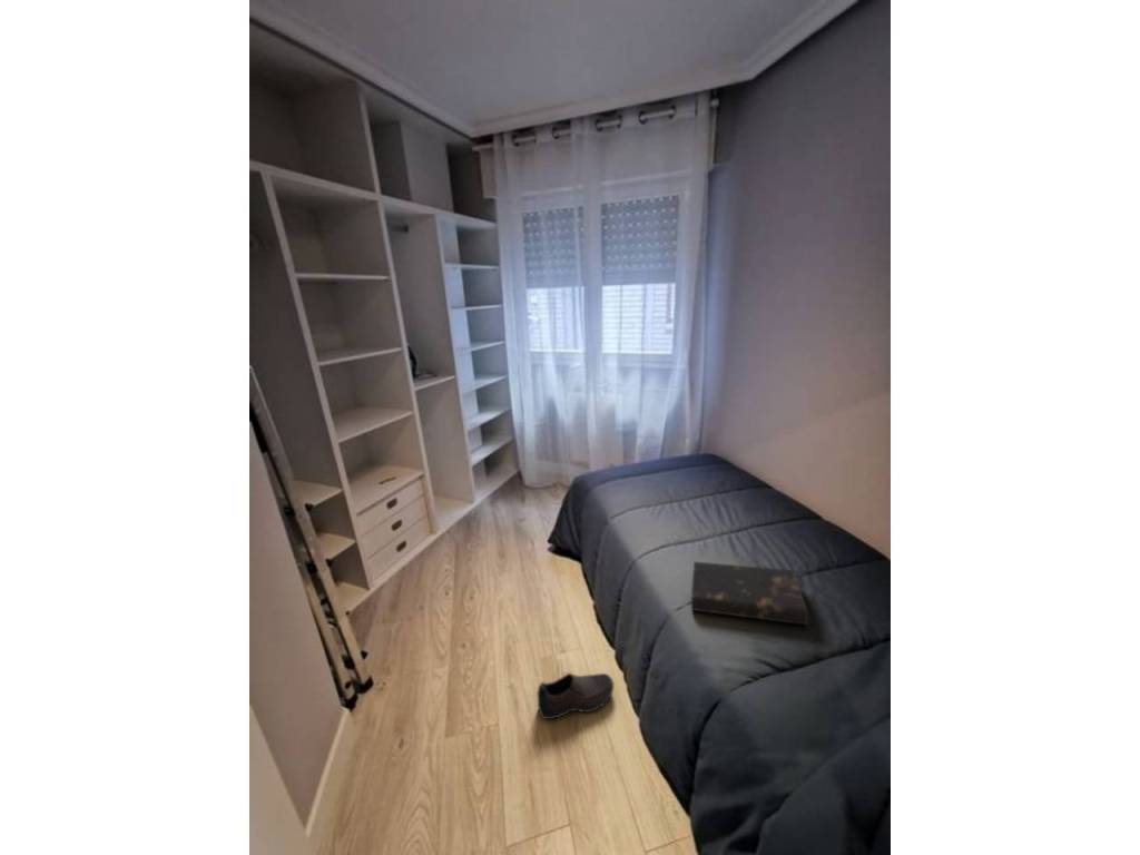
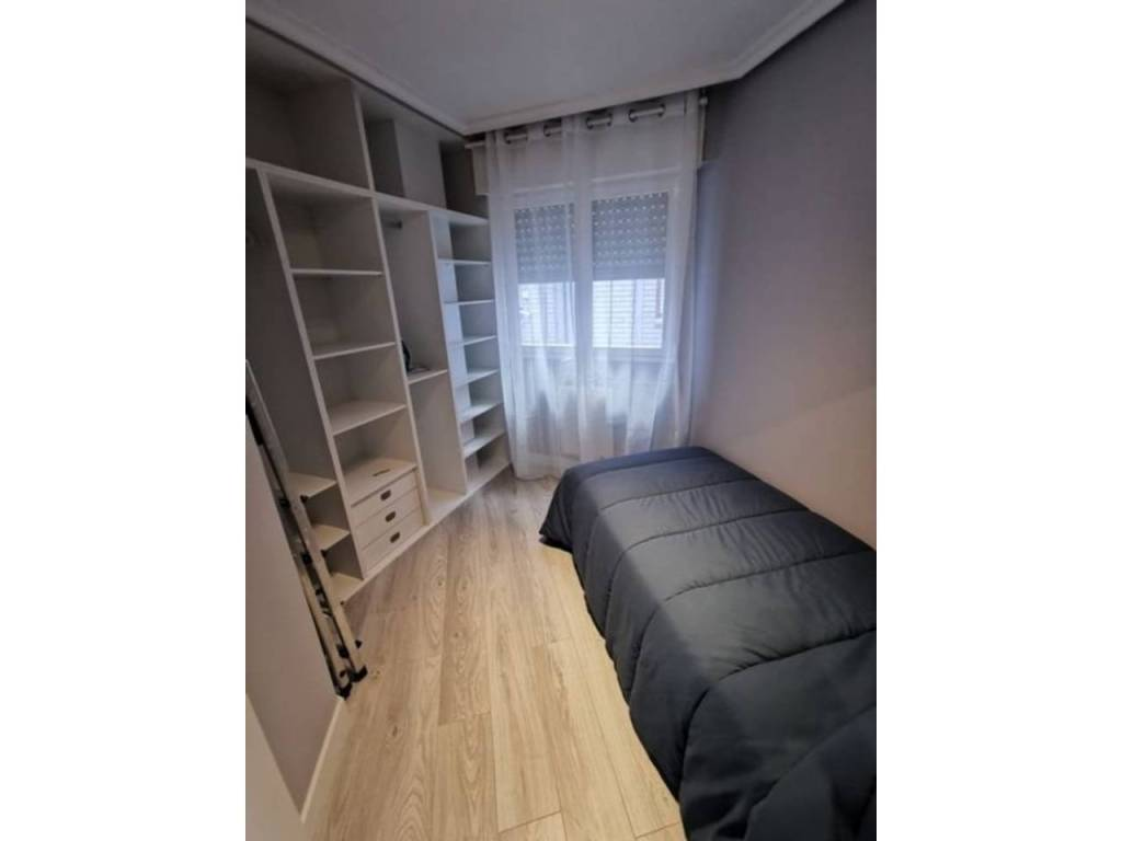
- book [690,560,809,627]
- shoe [537,672,615,720]
